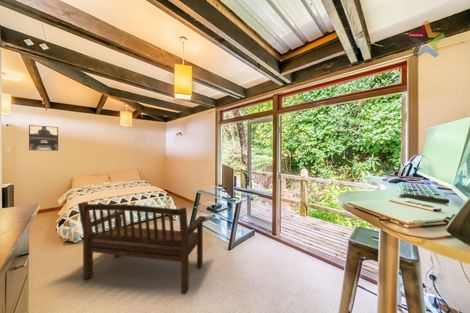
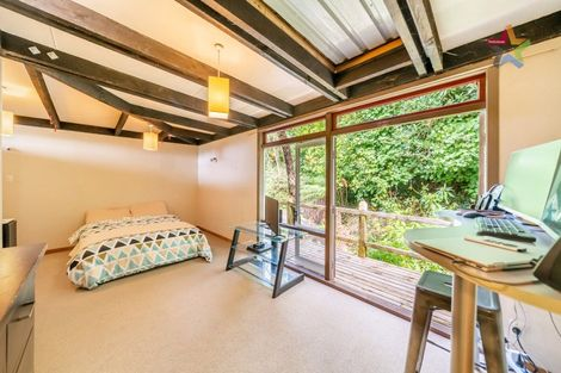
- bench [77,201,206,295]
- wall art [28,124,59,152]
